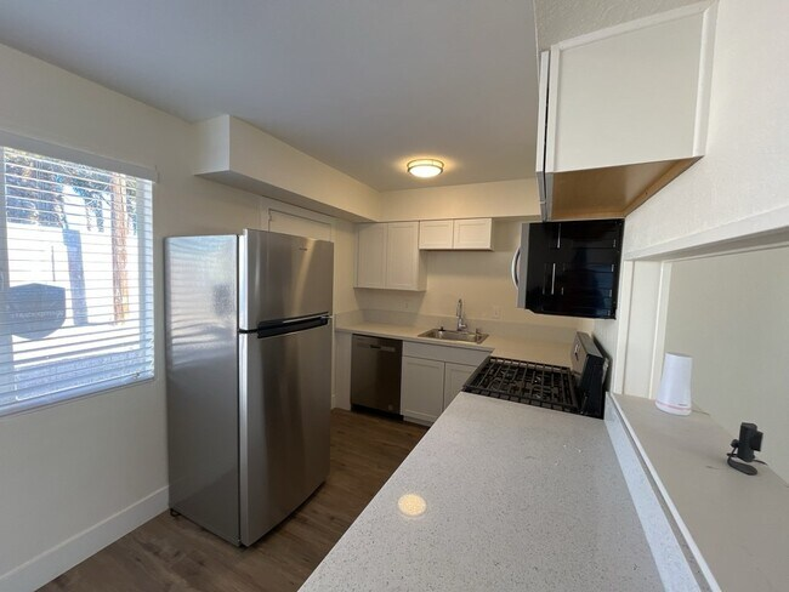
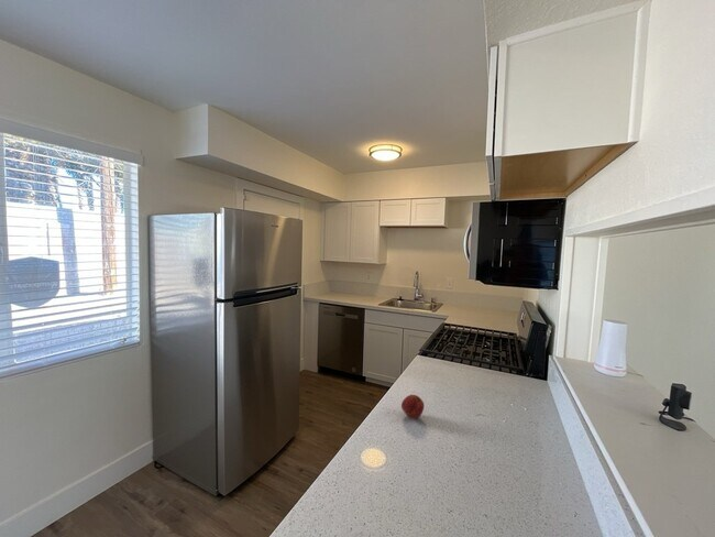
+ apple [400,394,425,420]
